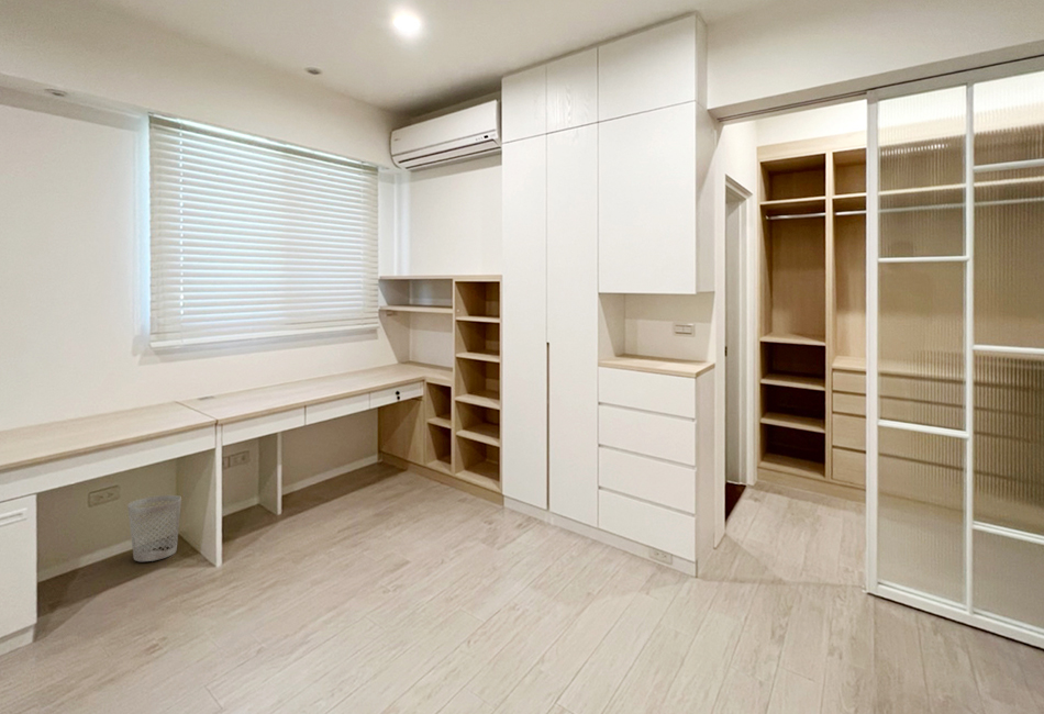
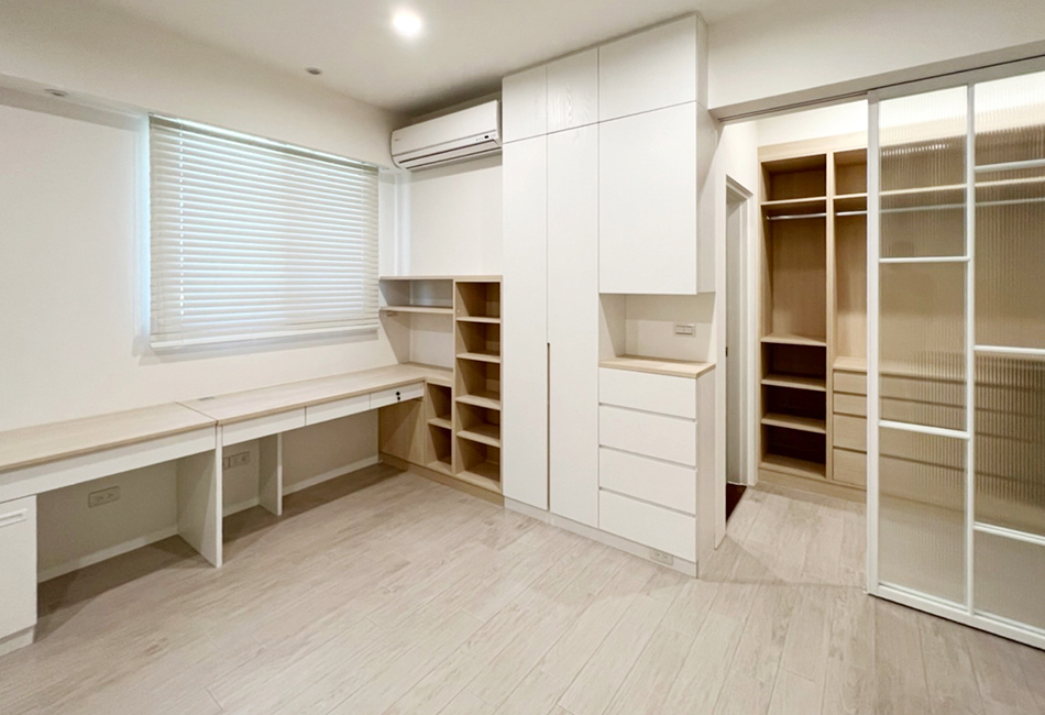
- wastebasket [126,494,182,562]
